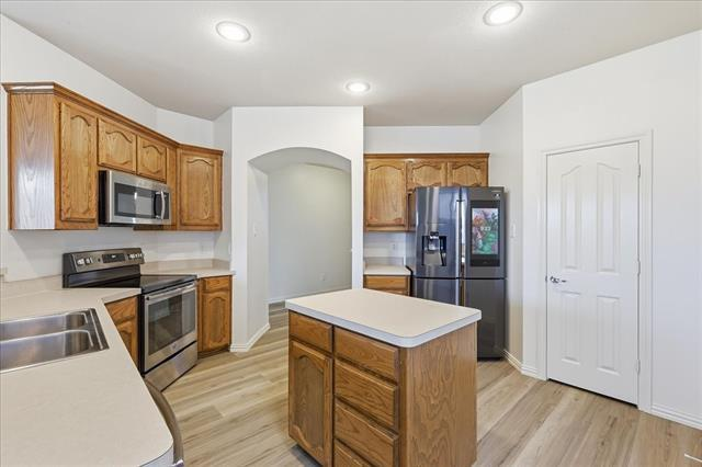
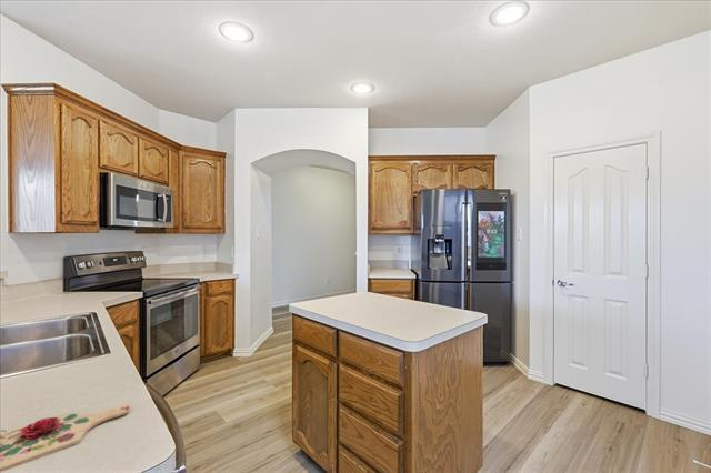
+ cutting board [0,404,130,472]
